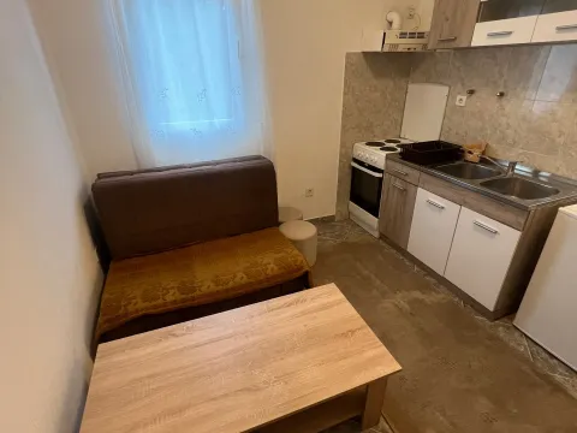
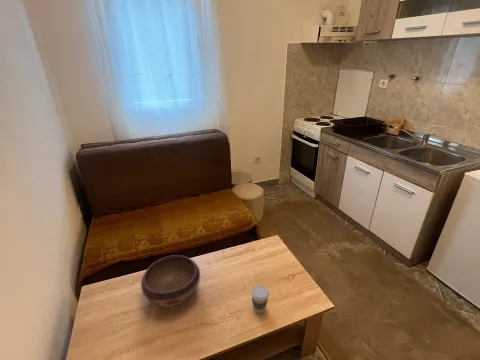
+ coffee cup [250,285,270,315]
+ decorative bowl [140,254,201,308]
